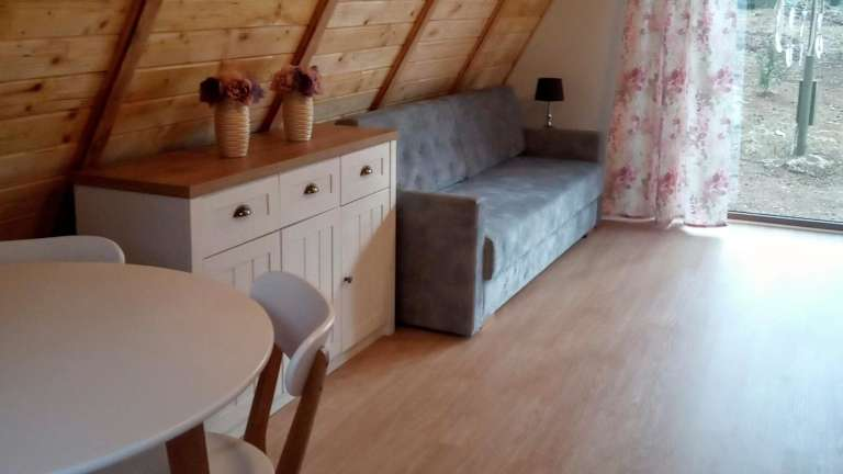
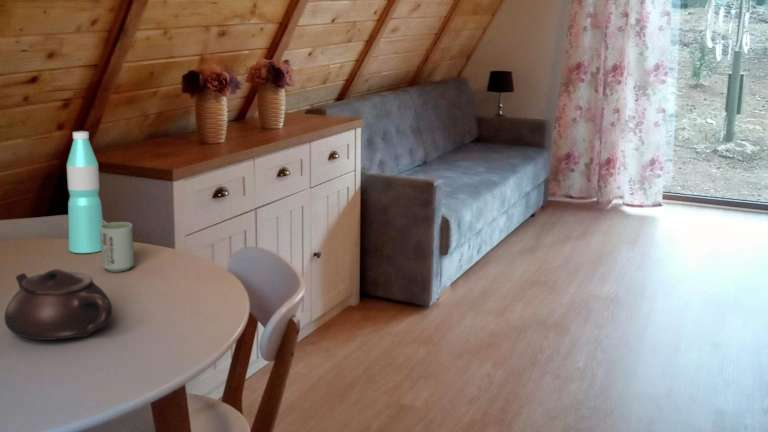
+ water bottle [66,130,104,254]
+ cup [100,221,135,273]
+ teapot [3,268,113,341]
